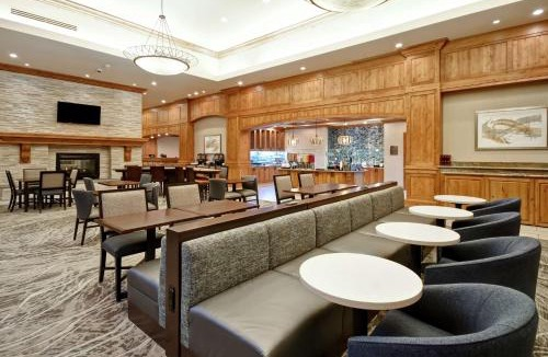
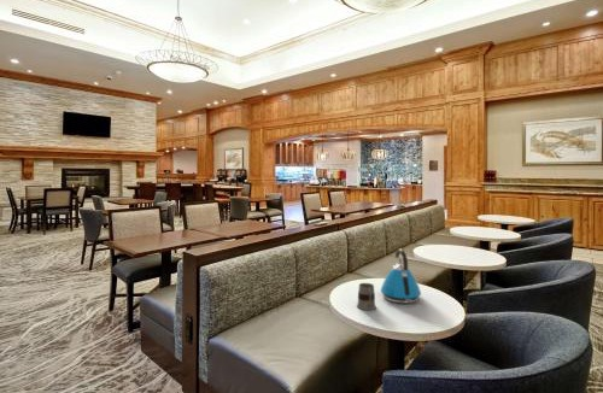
+ mug [356,282,377,311]
+ kettle [380,247,422,304]
